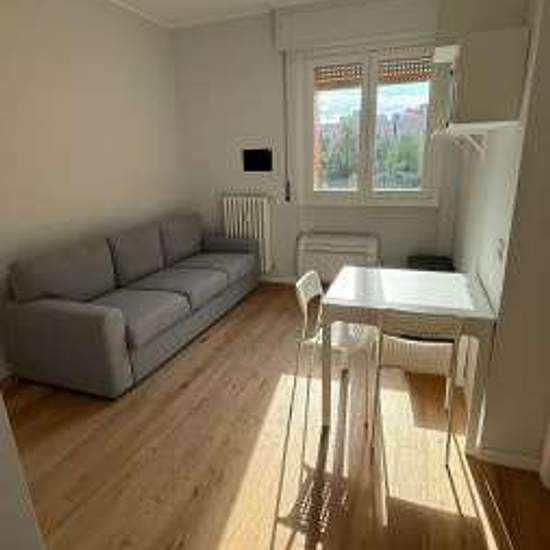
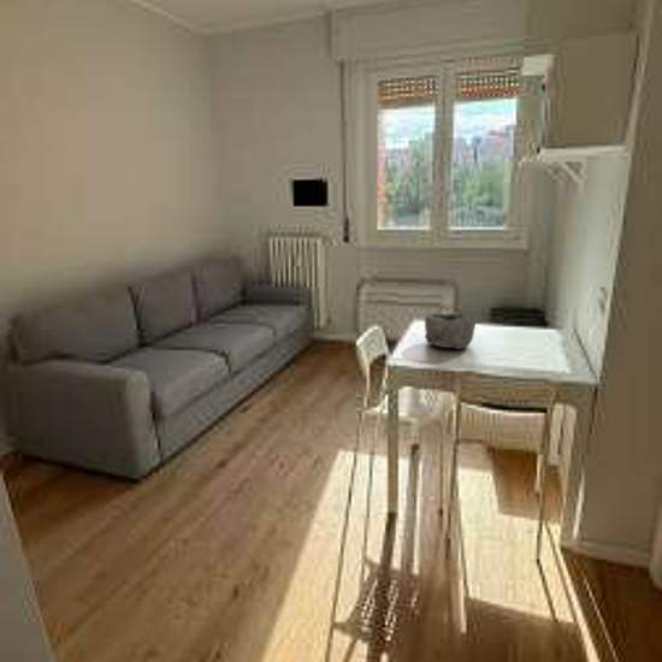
+ bowl [424,312,477,350]
